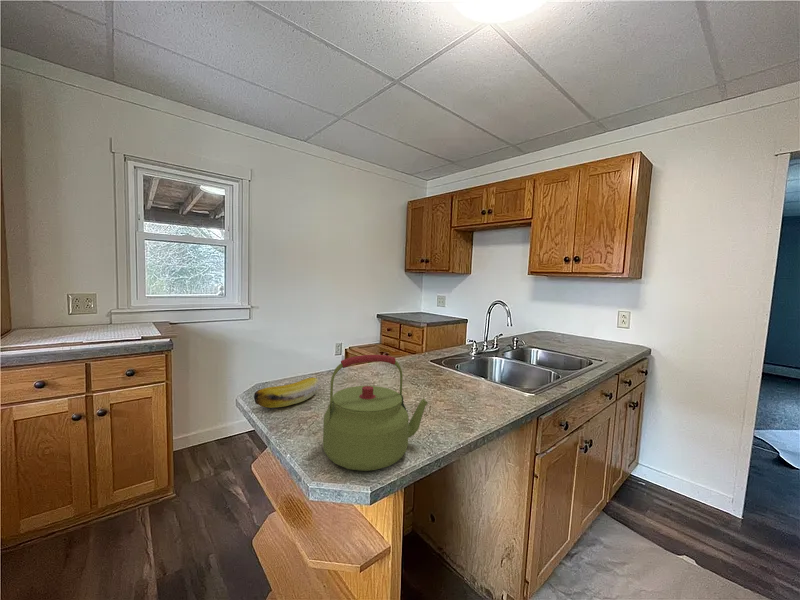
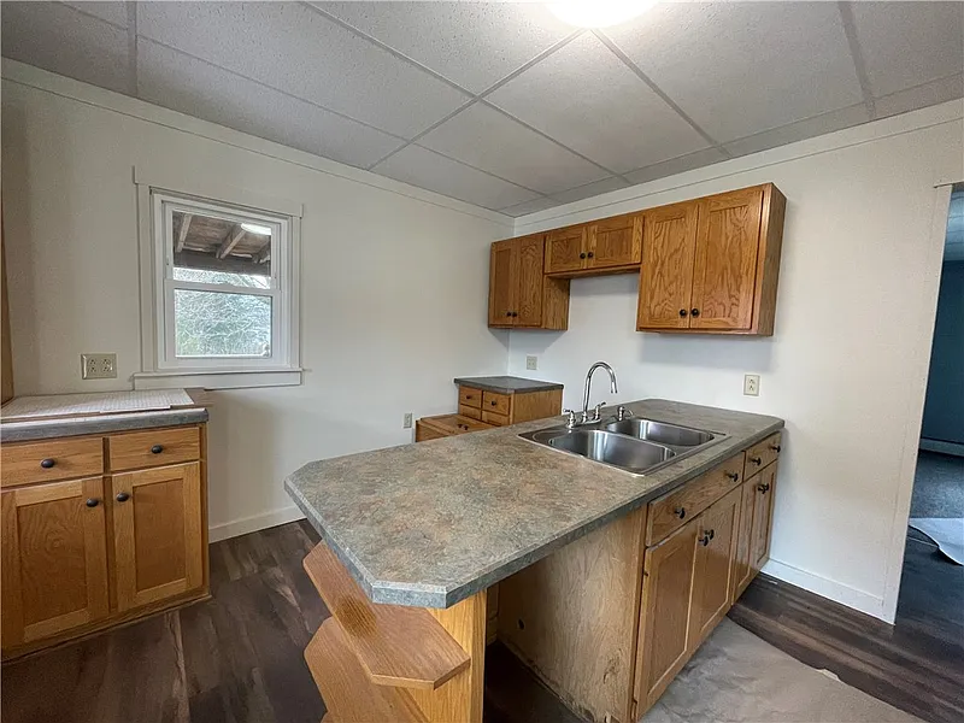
- banana [253,377,320,409]
- kettle [322,354,429,472]
